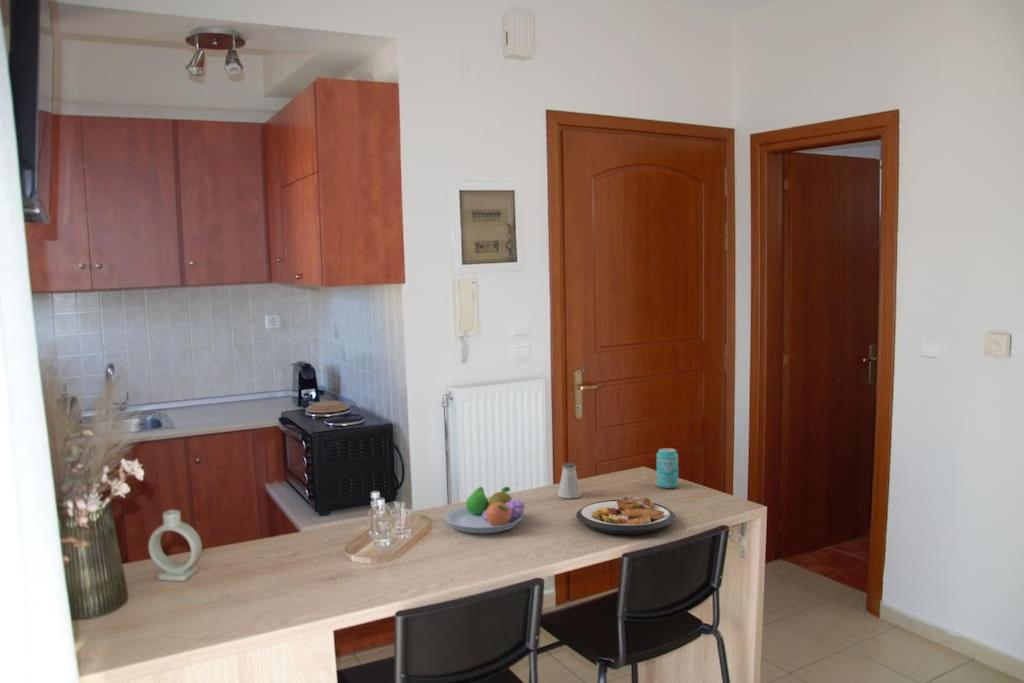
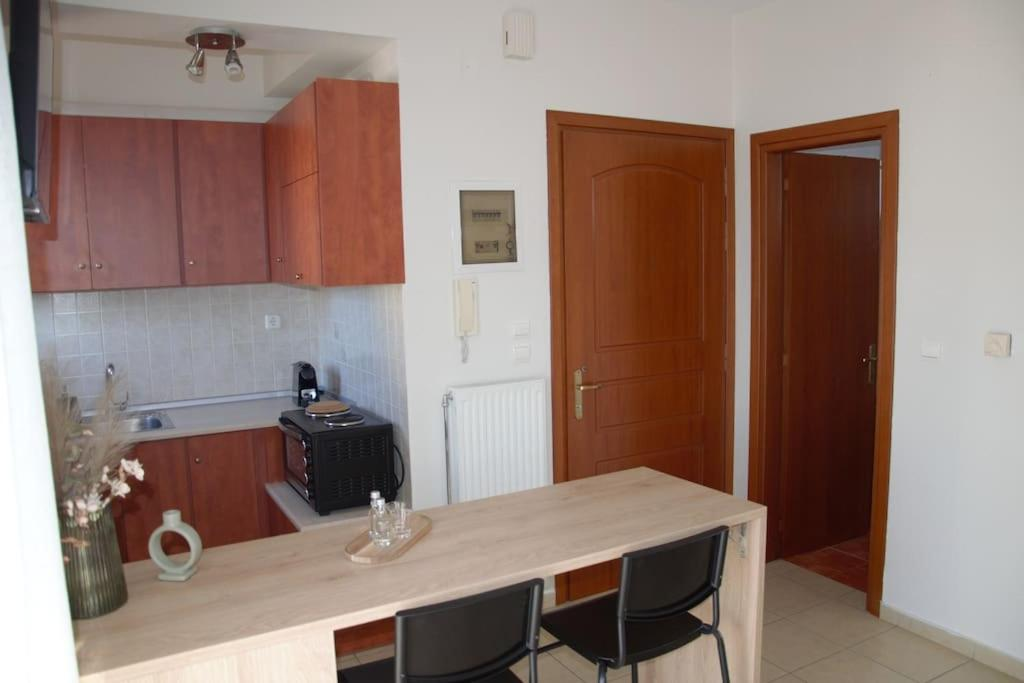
- saltshaker [557,462,582,499]
- plate [575,496,676,536]
- fruit bowl [443,486,526,534]
- beverage can [656,447,679,489]
